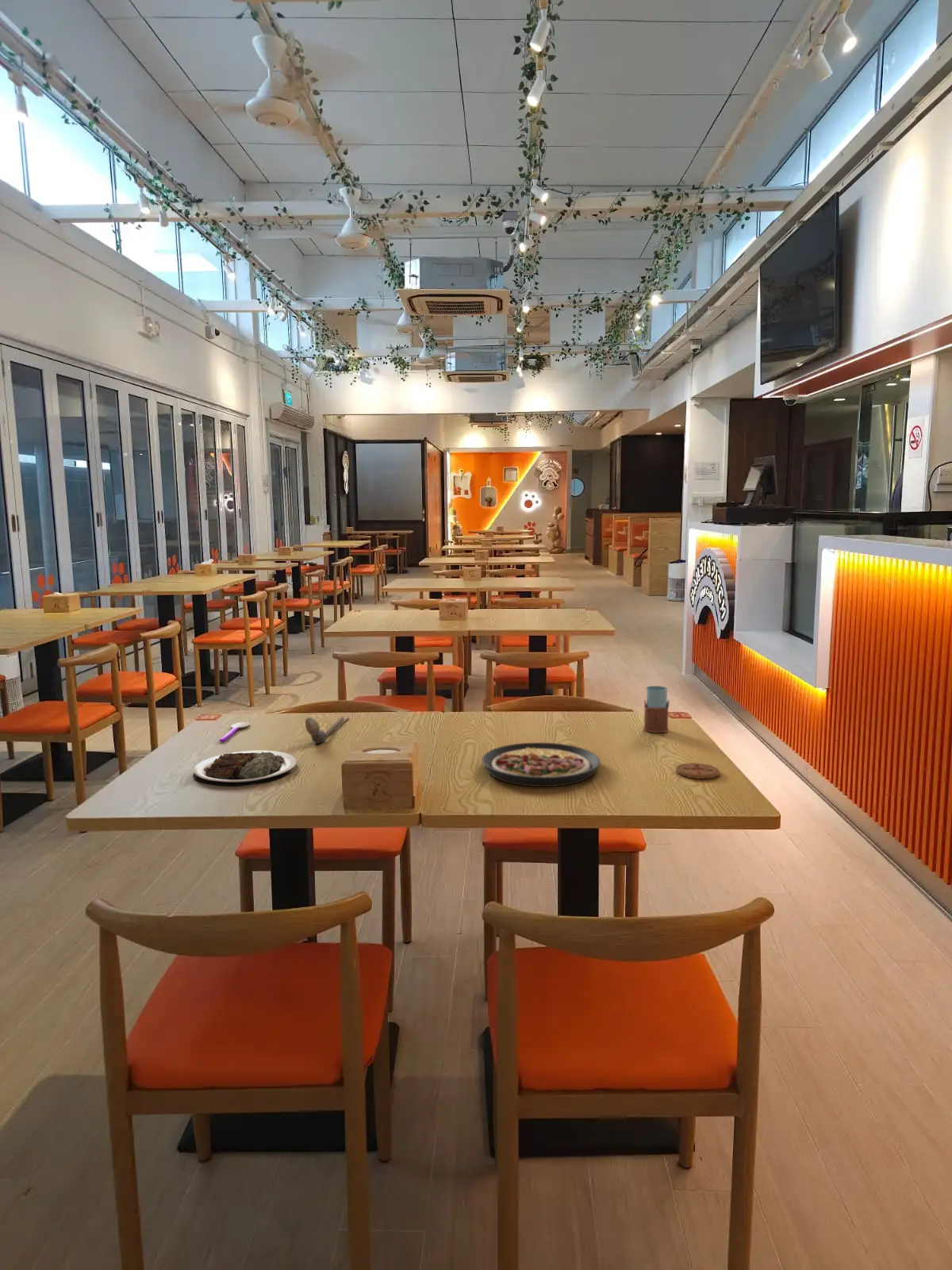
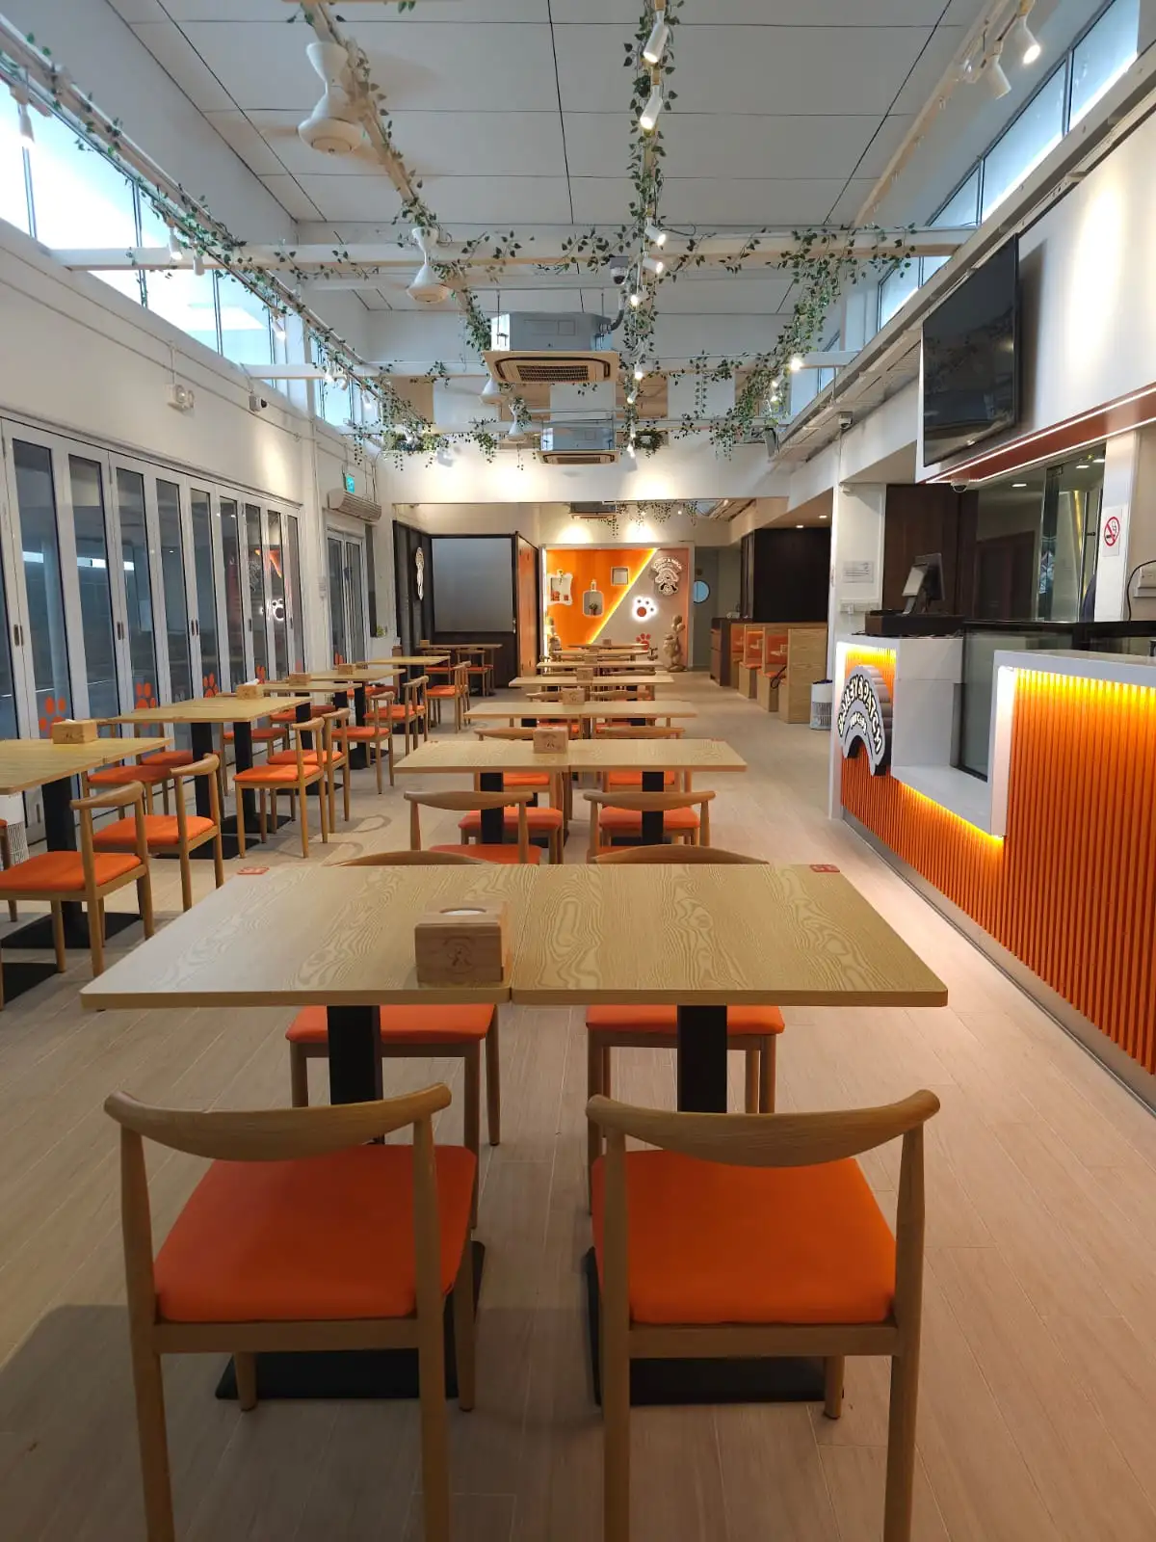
- plate [192,749,297,787]
- spoon [218,722,251,742]
- drinking glass [643,685,670,733]
- plate [481,742,601,787]
- coaster [675,762,720,779]
- spoon [305,715,350,745]
